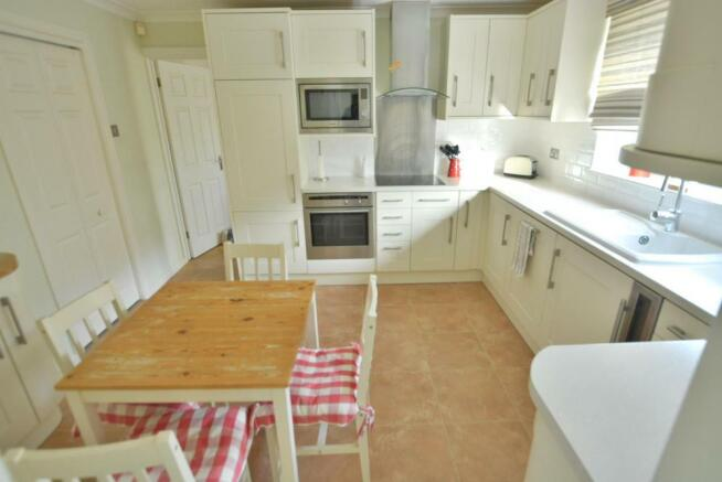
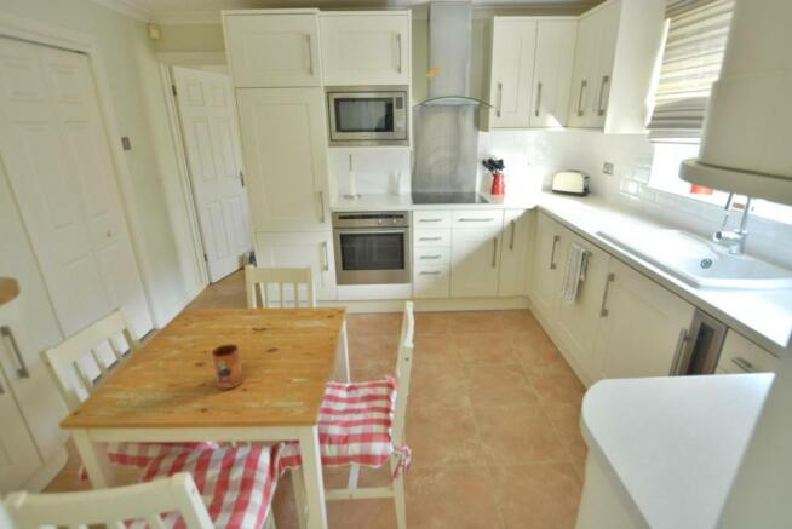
+ mug [211,343,243,390]
